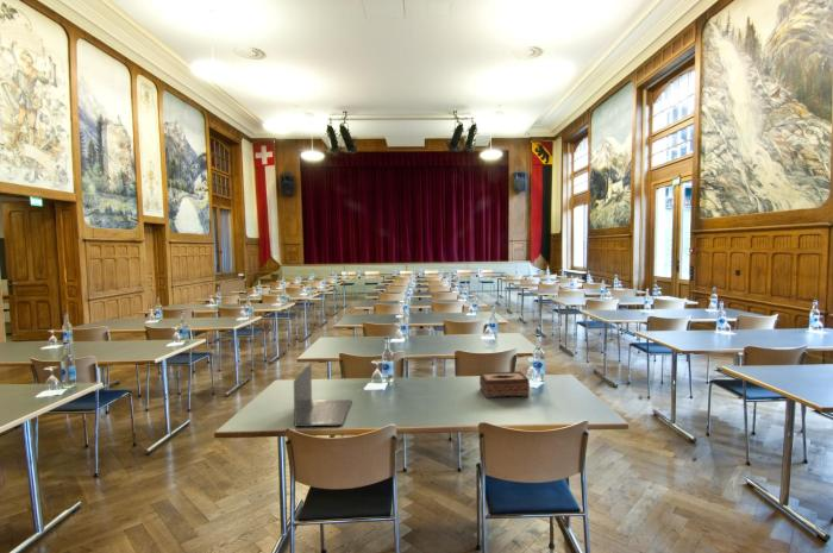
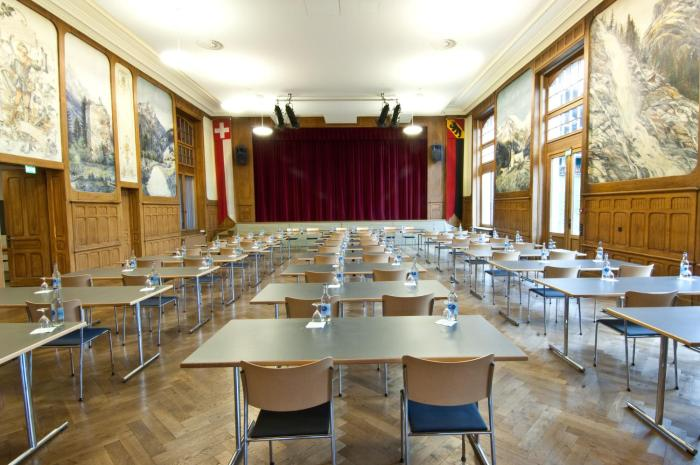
- laptop [293,362,352,428]
- tissue box [478,370,531,400]
